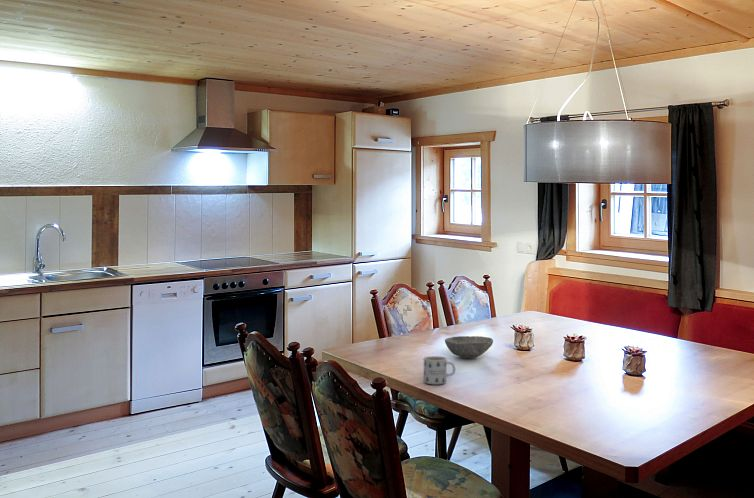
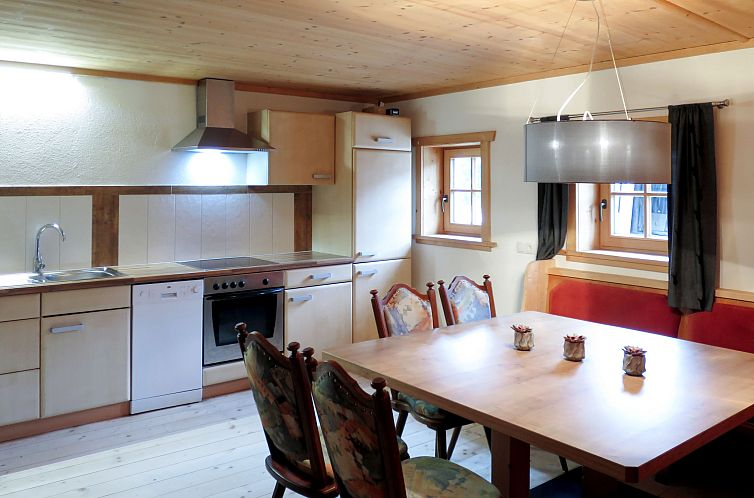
- bowl [444,335,494,359]
- mug [423,355,456,385]
